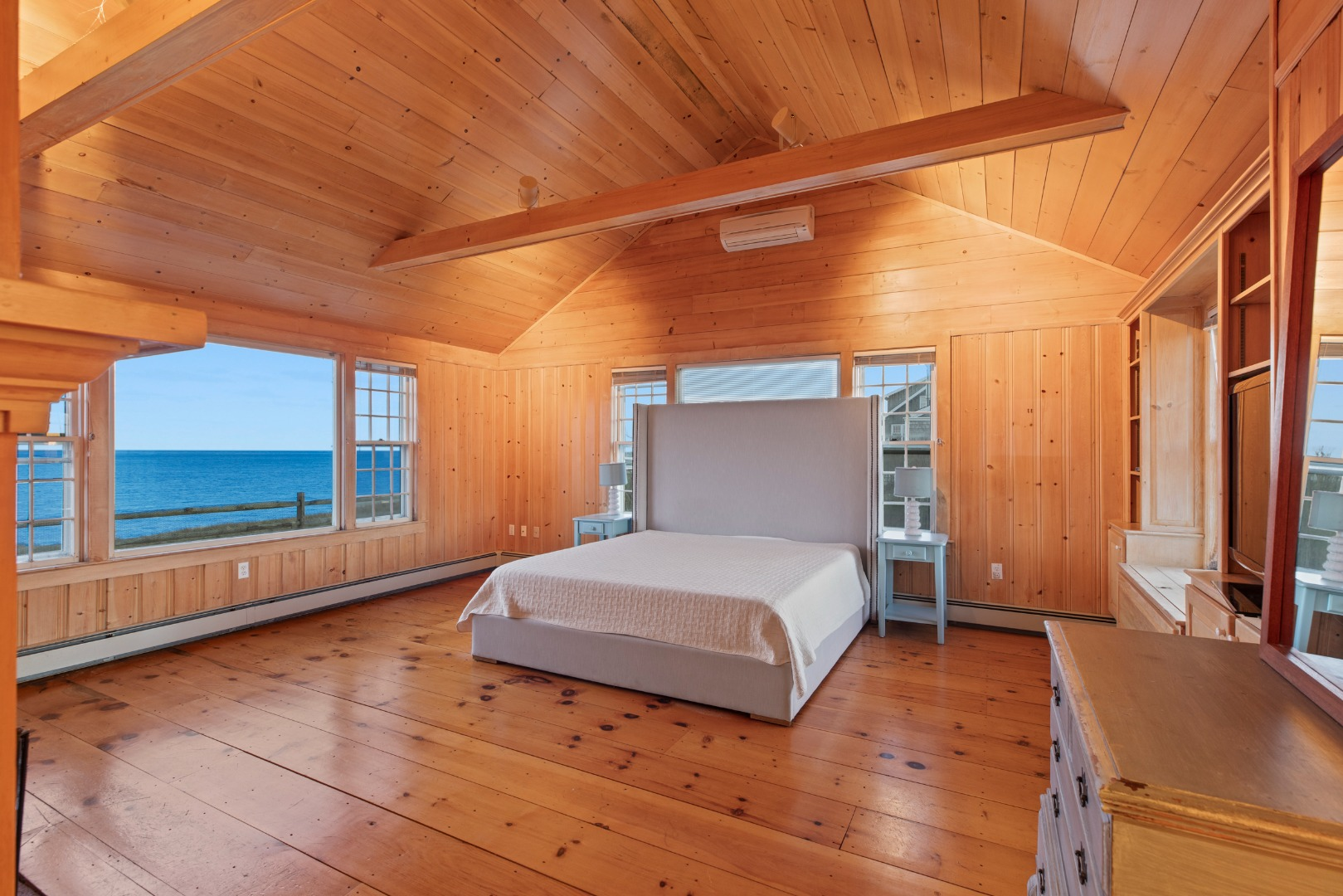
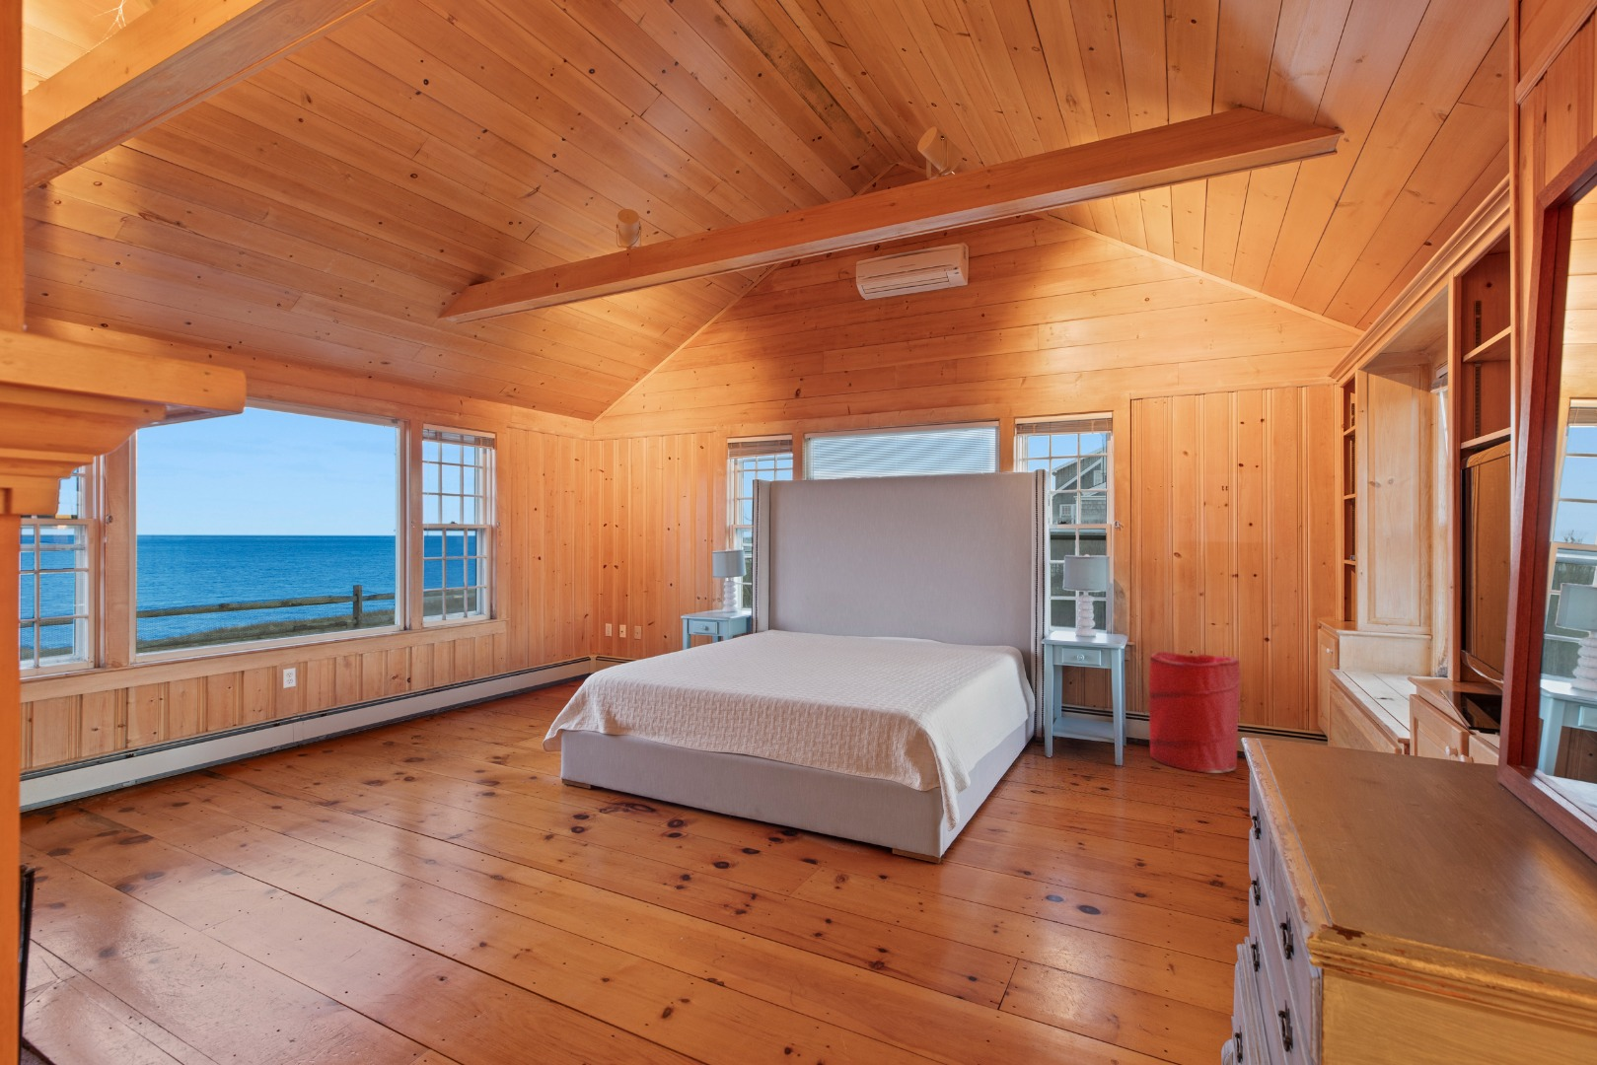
+ laundry hamper [1149,651,1241,774]
